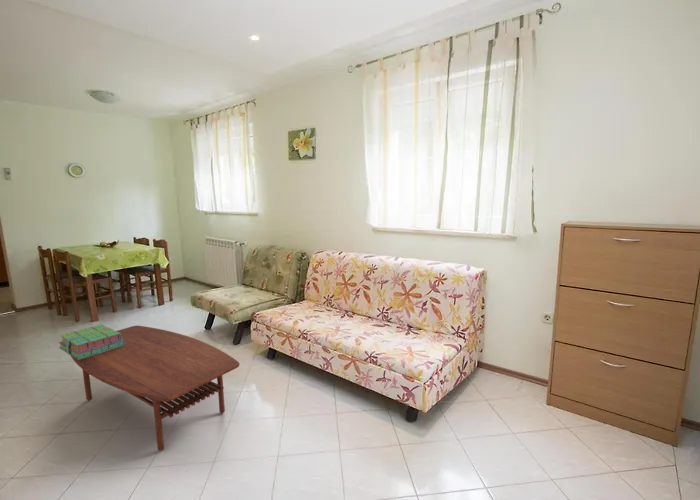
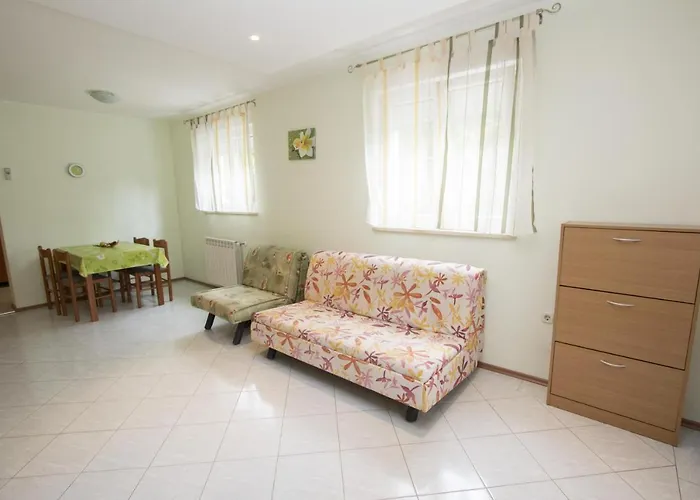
- stack of books [57,323,125,360]
- coffee table [70,325,241,452]
